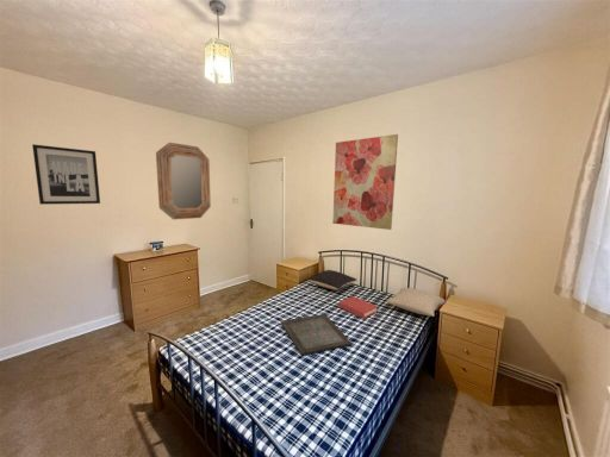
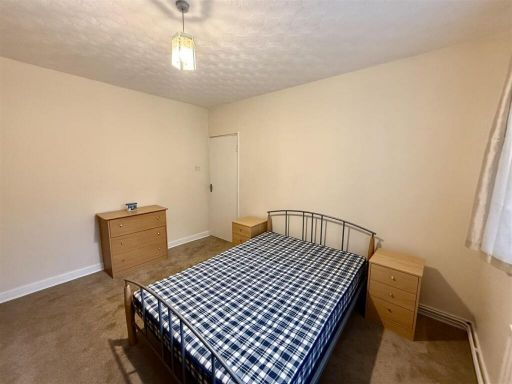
- serving tray [280,313,353,356]
- pillow [307,269,357,290]
- wall art [31,143,101,206]
- hardback book [338,295,379,320]
- home mirror [155,142,212,220]
- wall art [331,133,399,231]
- pillow [386,287,447,318]
